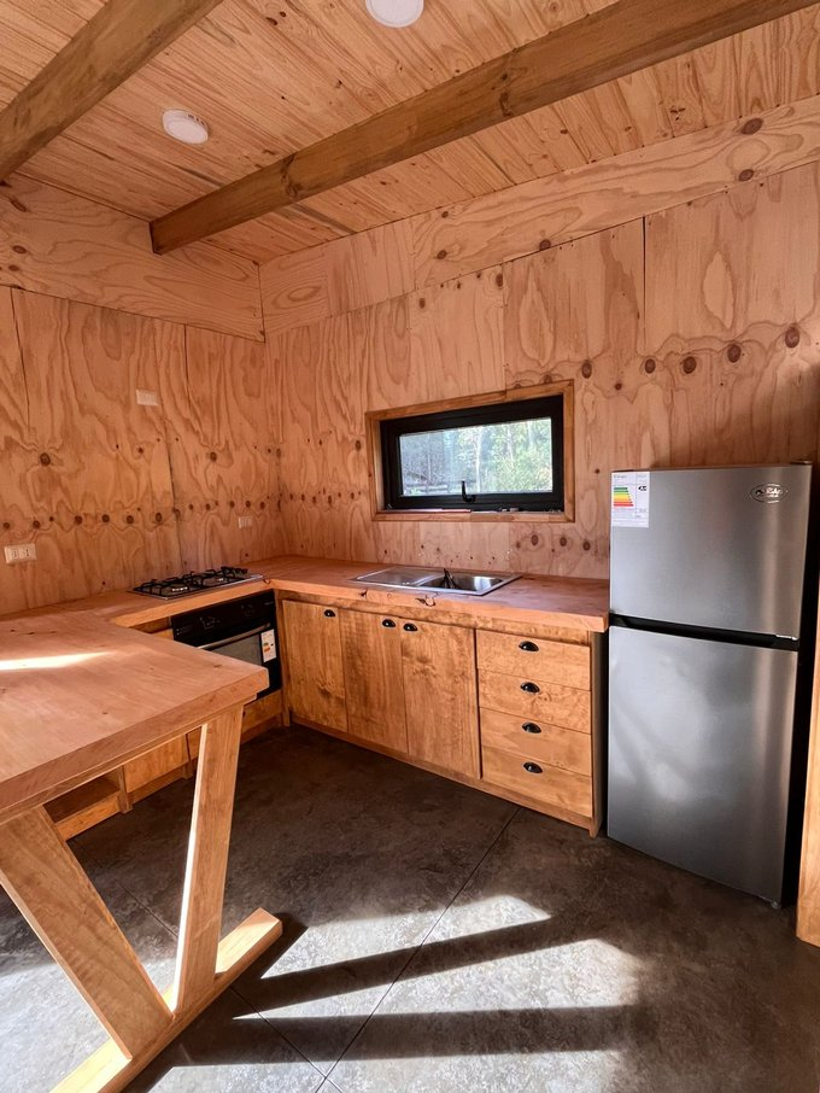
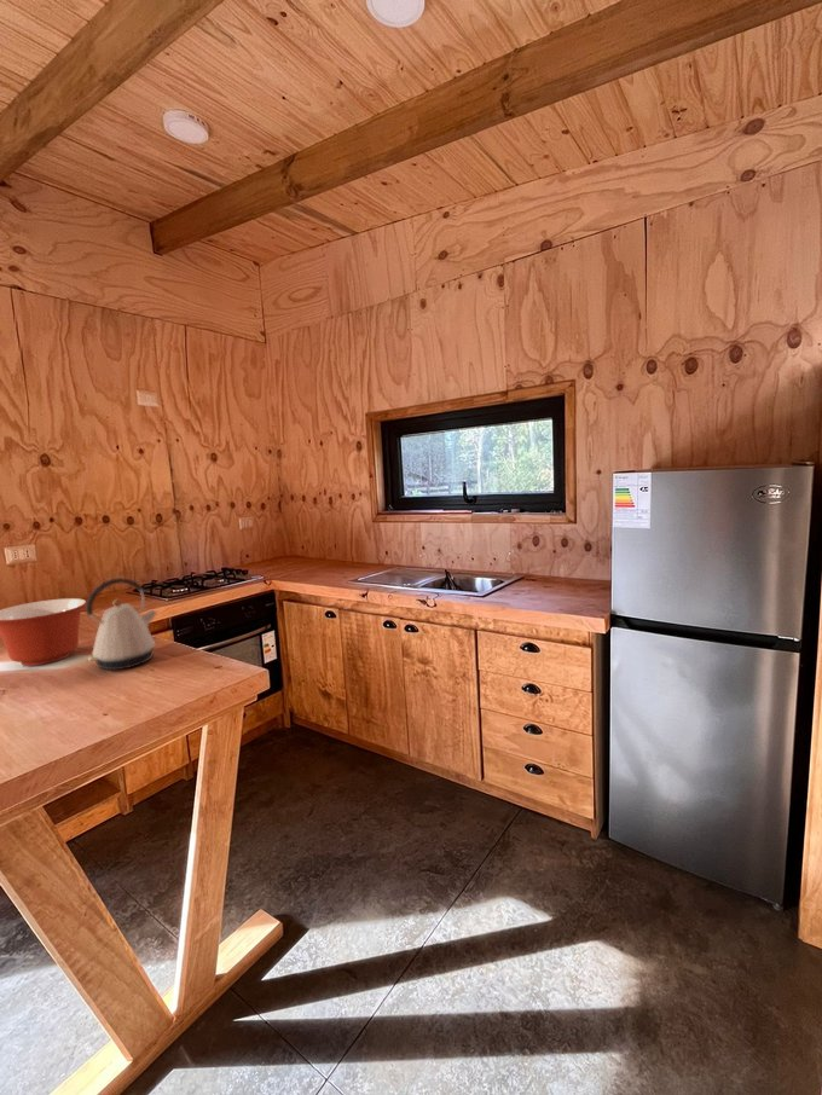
+ kettle [85,577,158,671]
+ mixing bowl [0,597,87,667]
